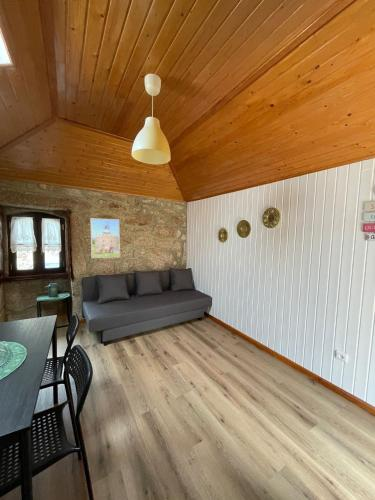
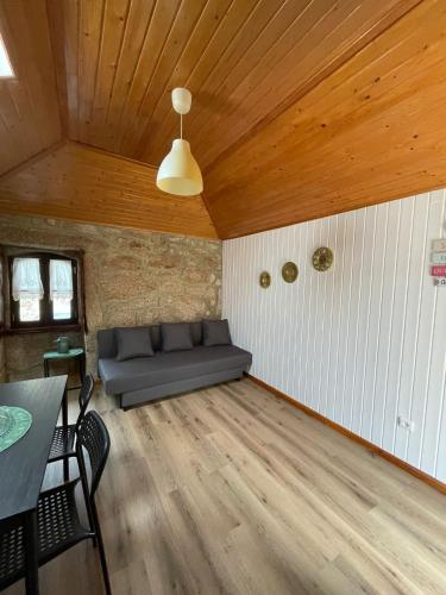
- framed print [90,218,121,259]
